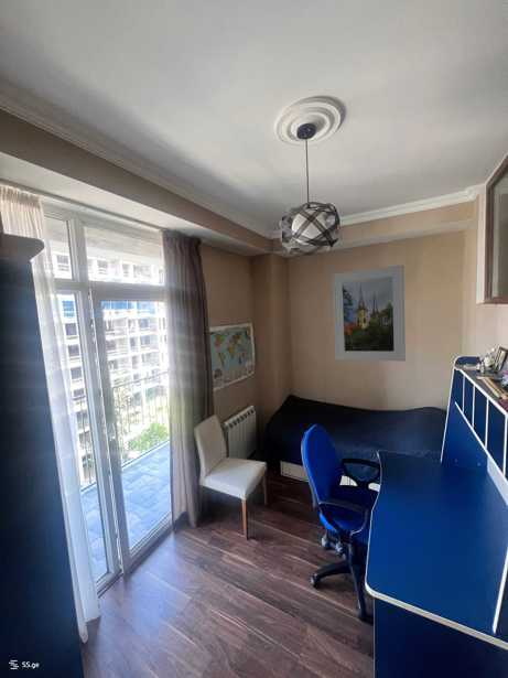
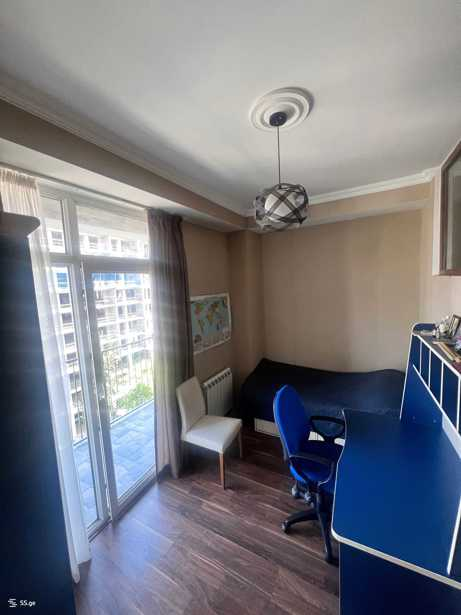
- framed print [332,263,407,363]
